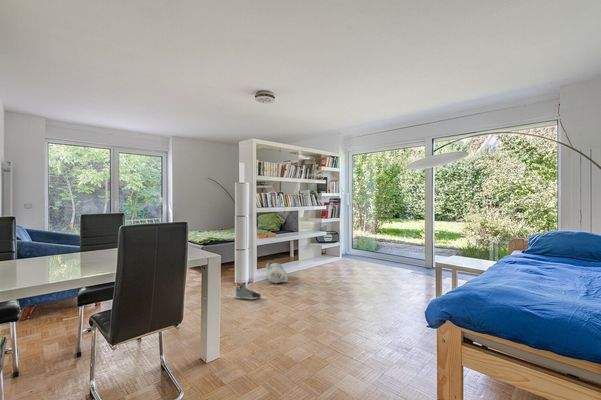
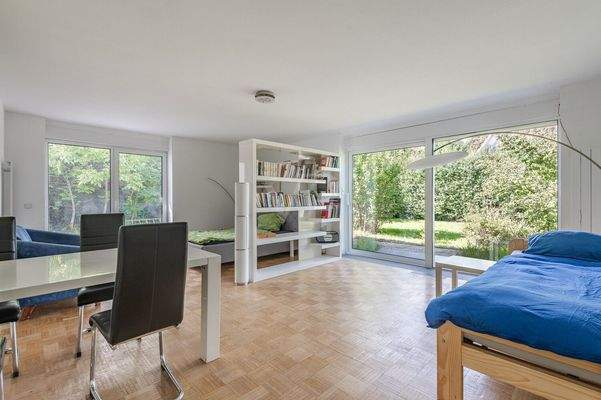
- sneaker [234,282,262,301]
- plush toy [265,262,289,284]
